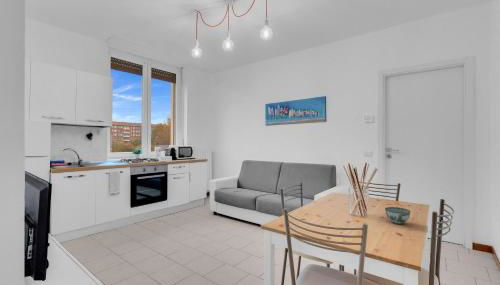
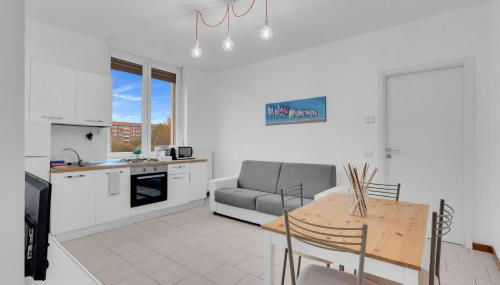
- bowl [384,206,411,225]
